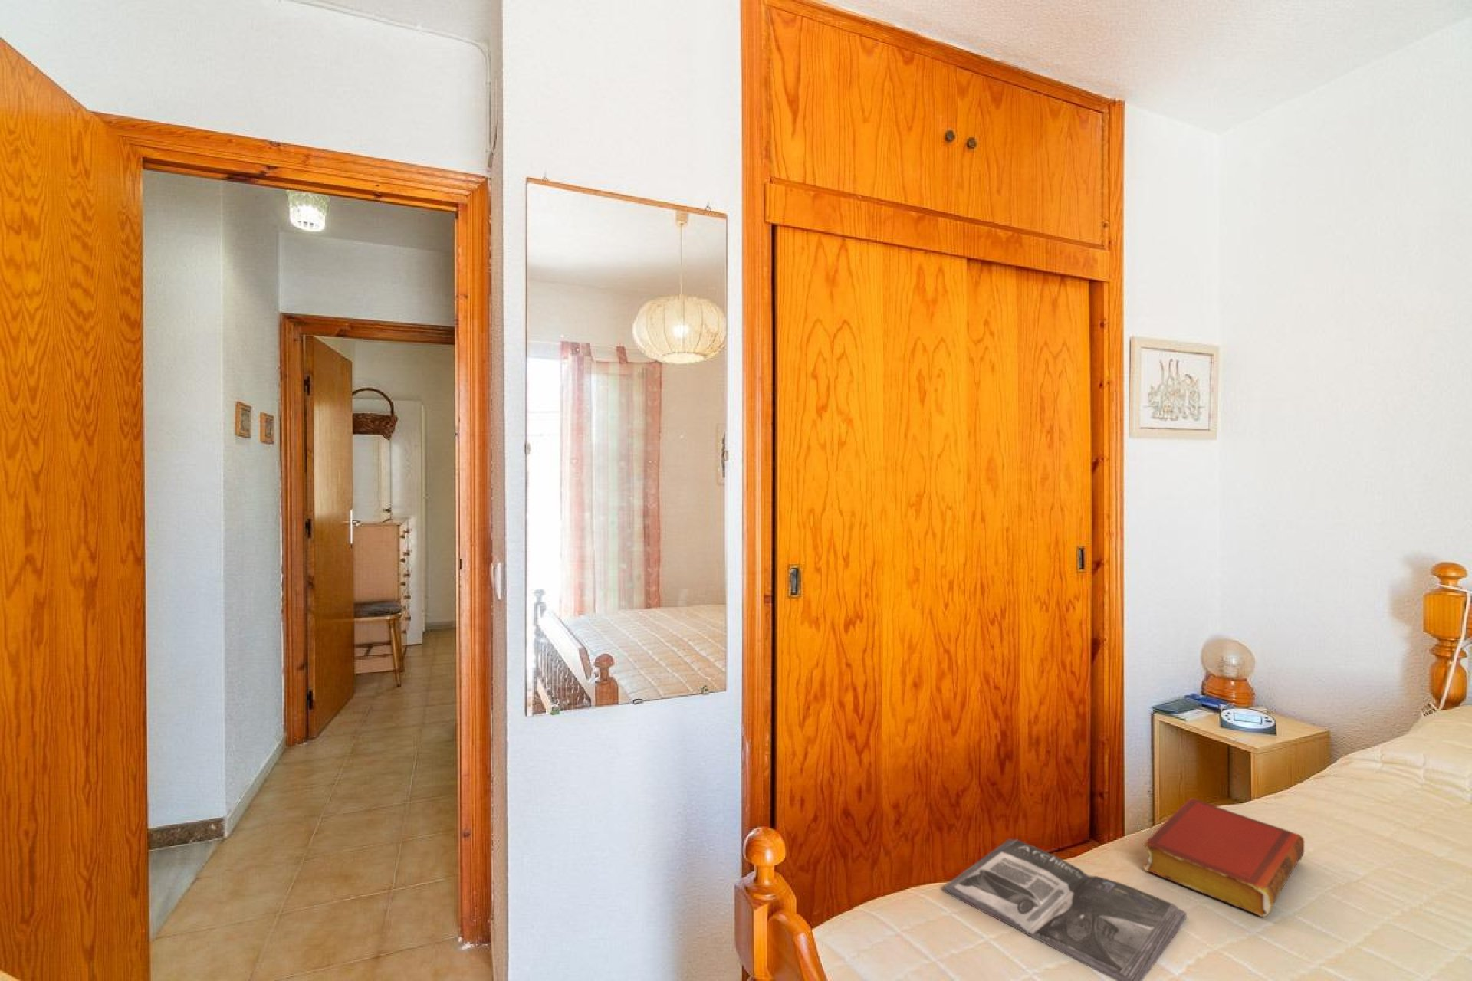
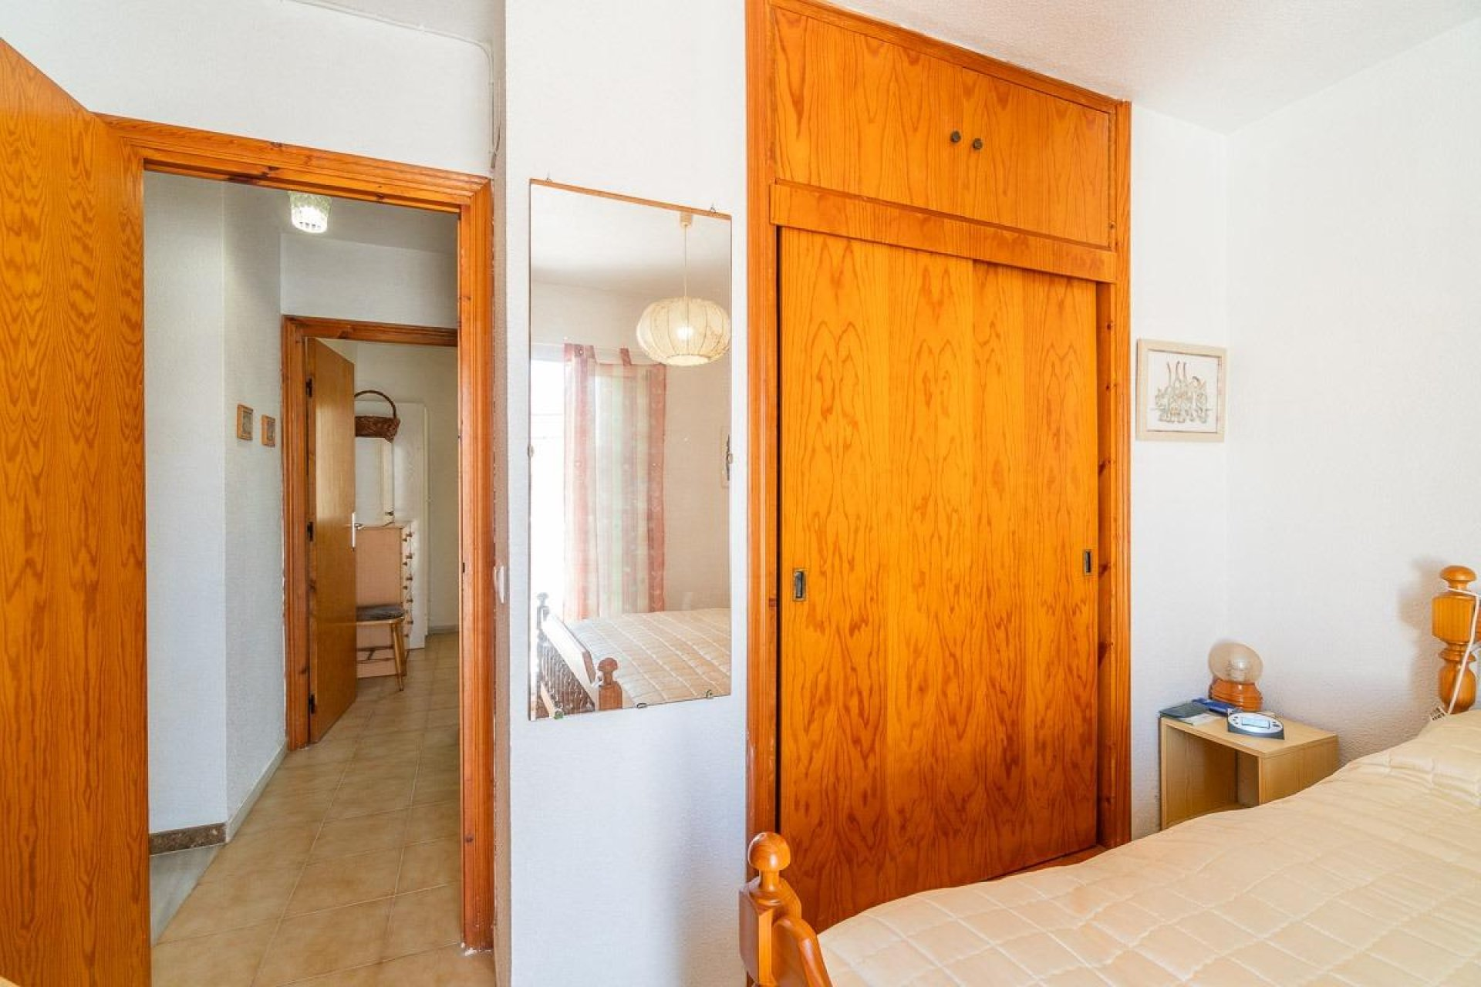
- magazine [942,839,1187,981]
- book [1142,797,1306,917]
